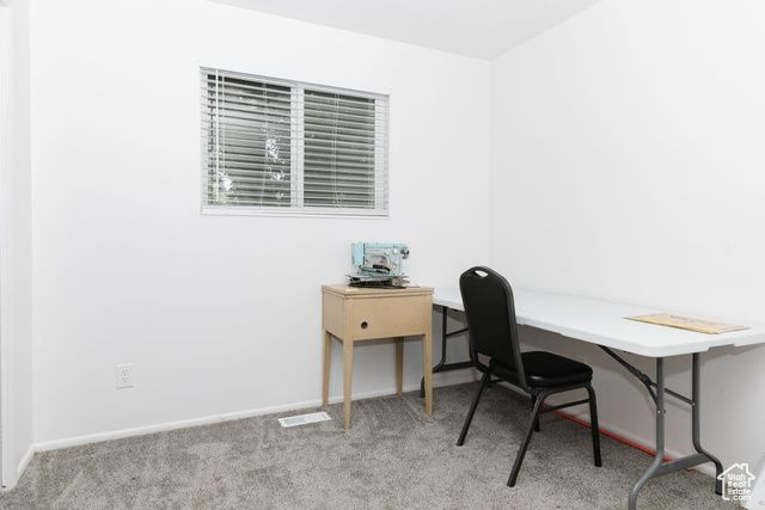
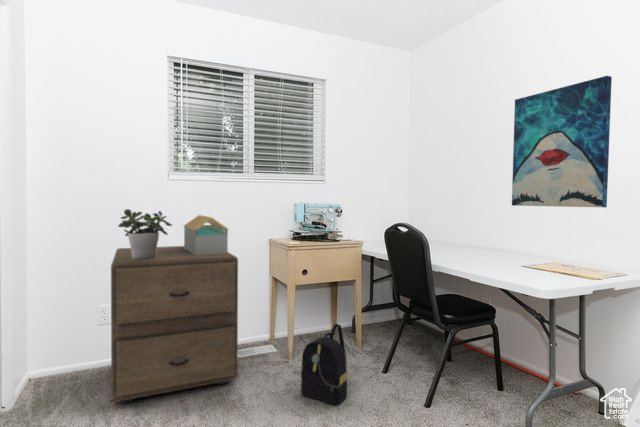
+ backpack [300,323,348,406]
+ filing cabinet [110,245,239,405]
+ potted plant [117,208,173,259]
+ wall art [511,75,613,208]
+ architectural model [182,214,229,254]
